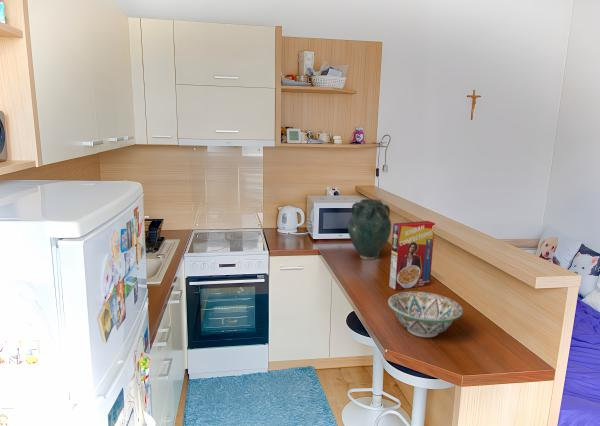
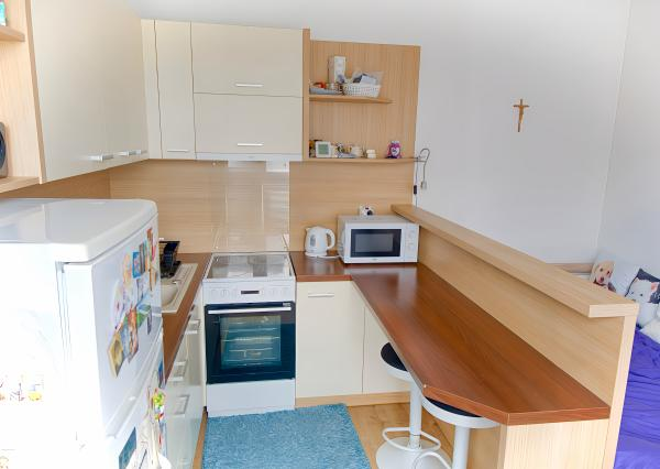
- vase [347,198,392,261]
- decorative bowl [387,291,464,338]
- cereal box [388,220,436,291]
